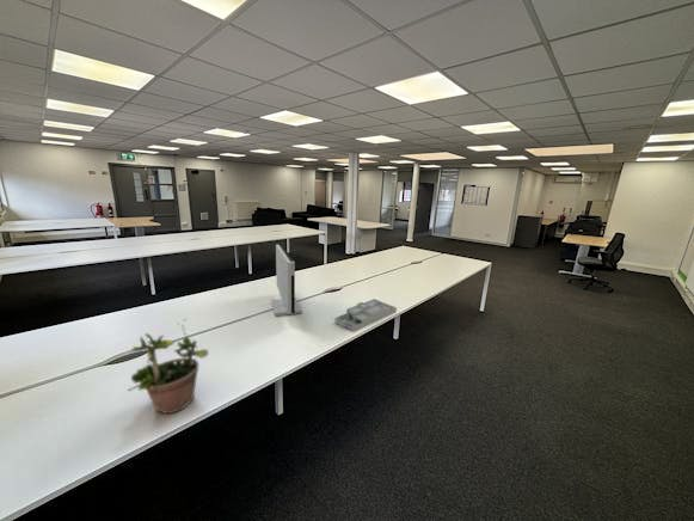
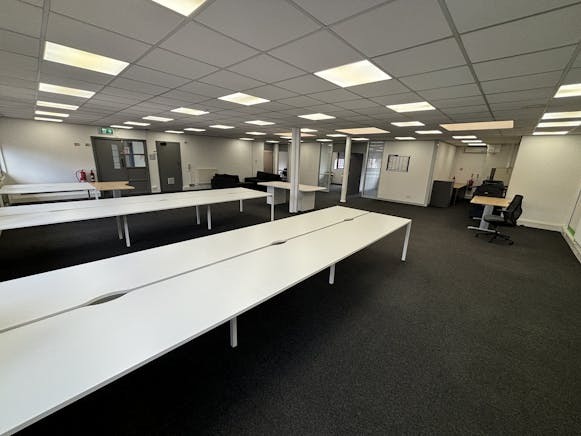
- computer monitor [270,244,303,317]
- potted plant [127,318,209,415]
- desk organizer [333,298,398,333]
